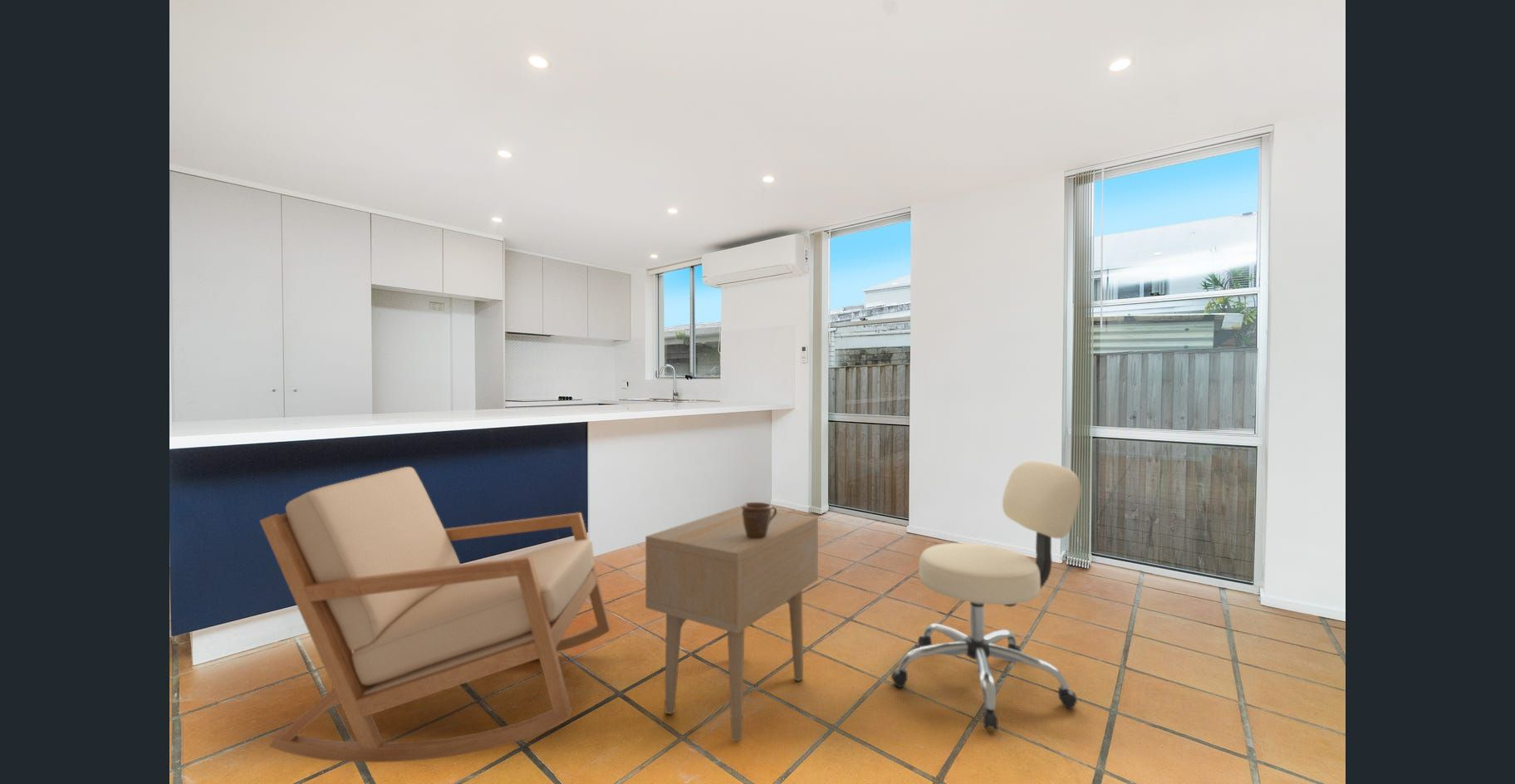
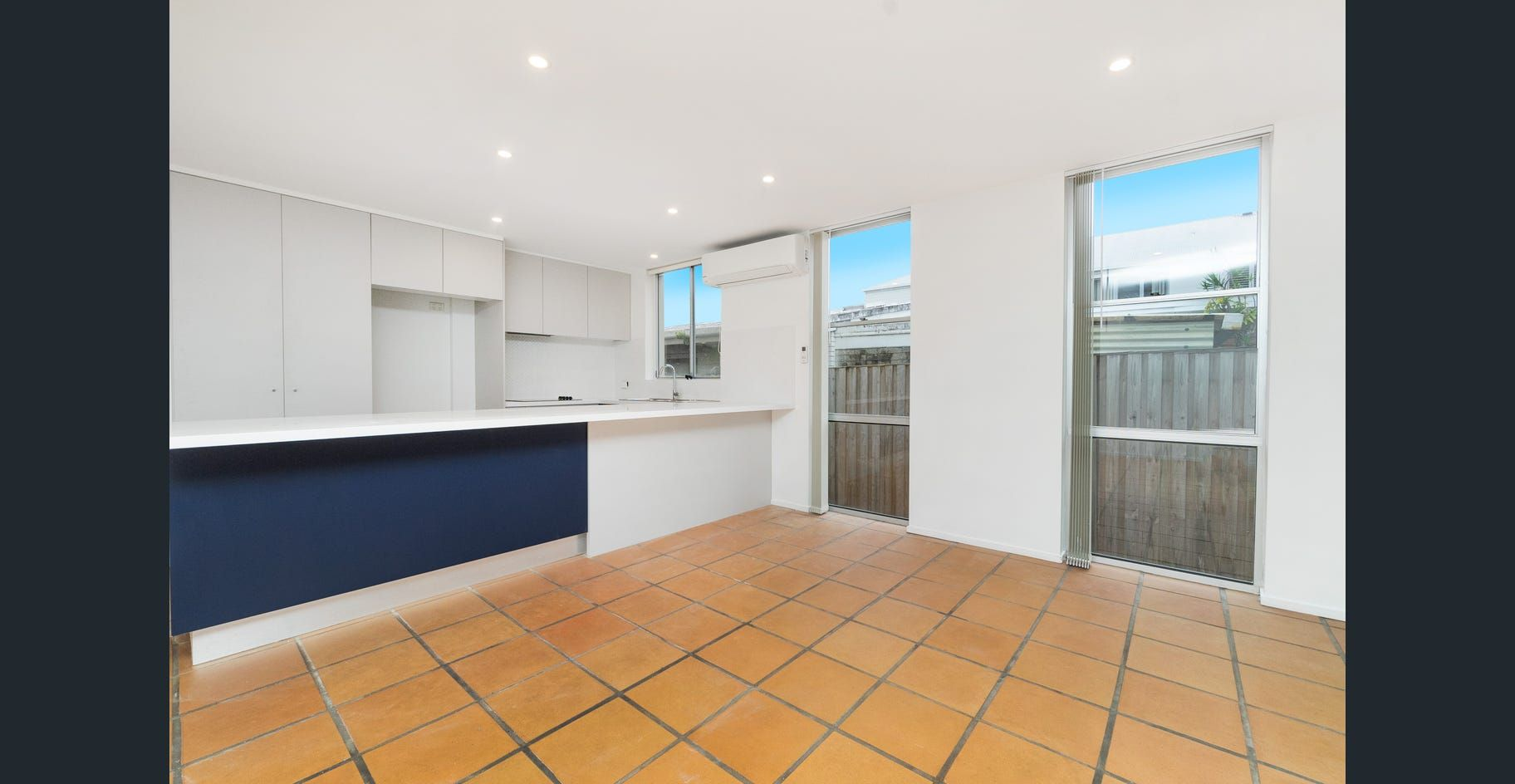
- mug [740,502,777,539]
- chair [890,460,1081,732]
- chair [259,466,611,763]
- side table [645,506,819,742]
